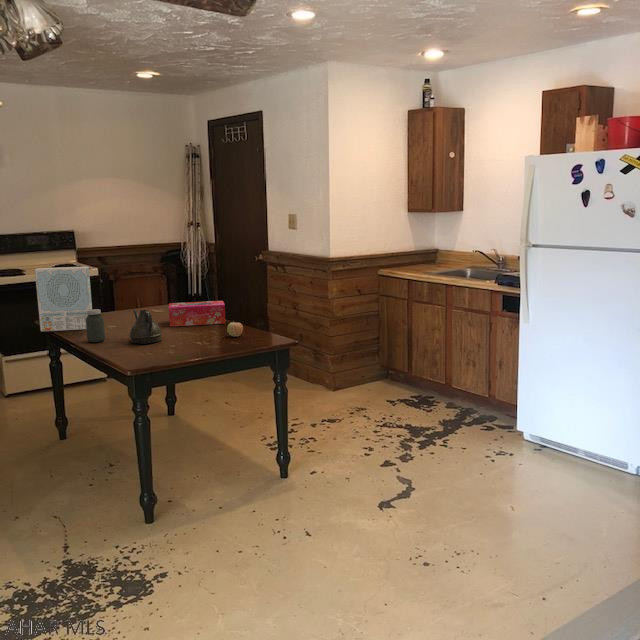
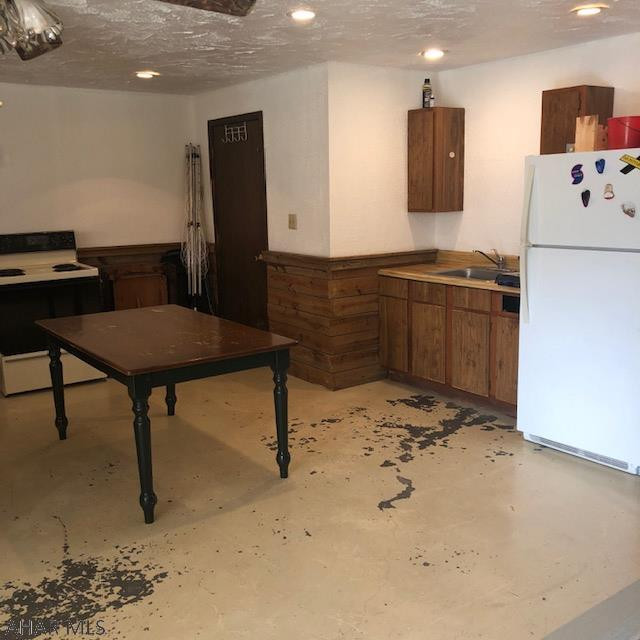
- fruit [226,319,244,337]
- jar [85,308,106,343]
- tissue box [168,300,227,328]
- cereal box [34,266,93,332]
- teapot [128,308,163,345]
